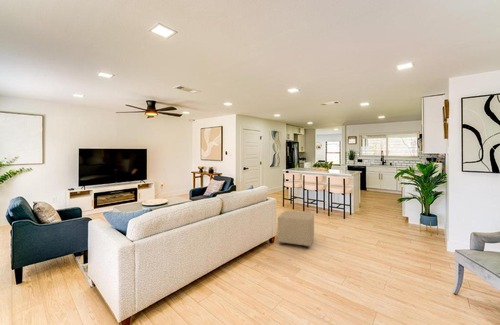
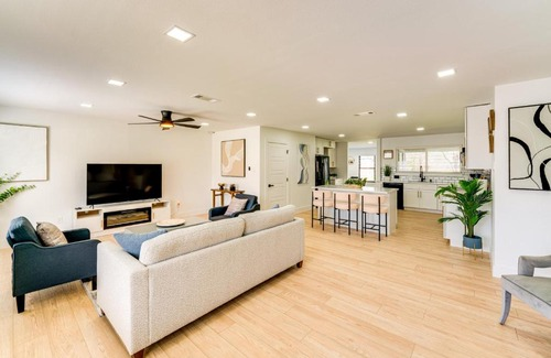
- ottoman [277,210,315,249]
